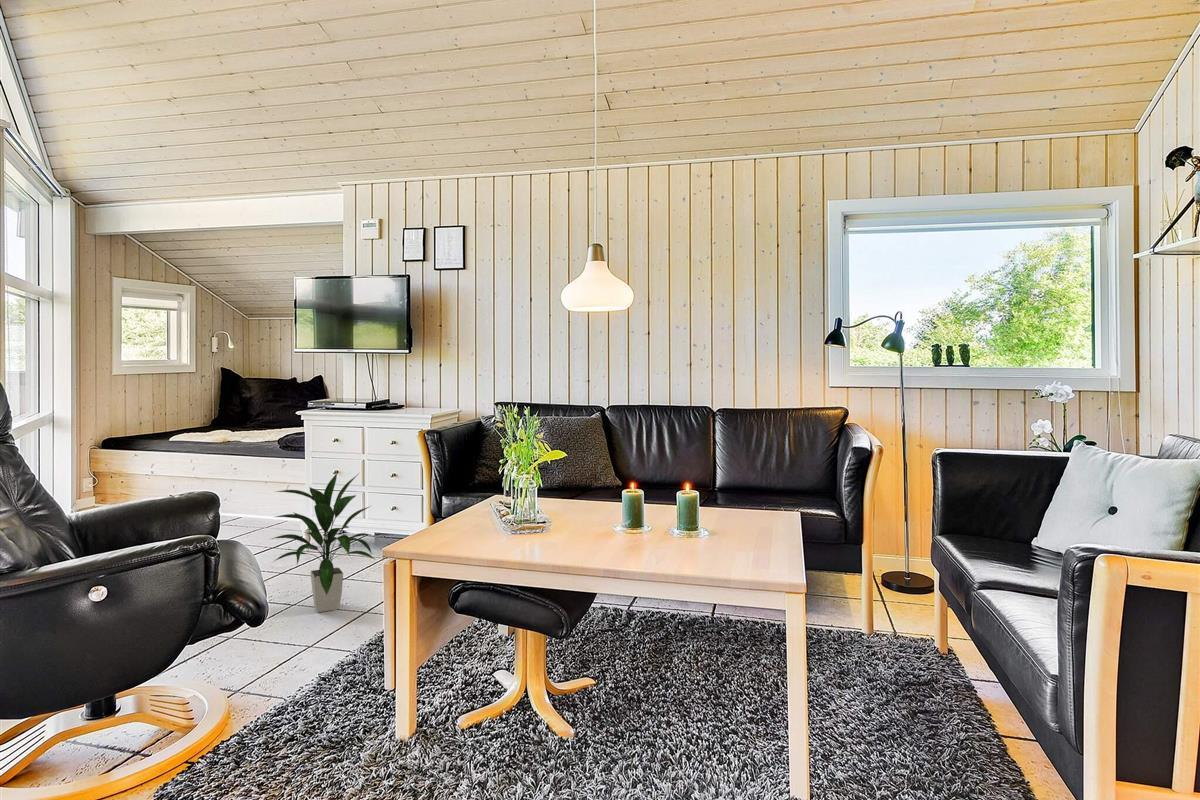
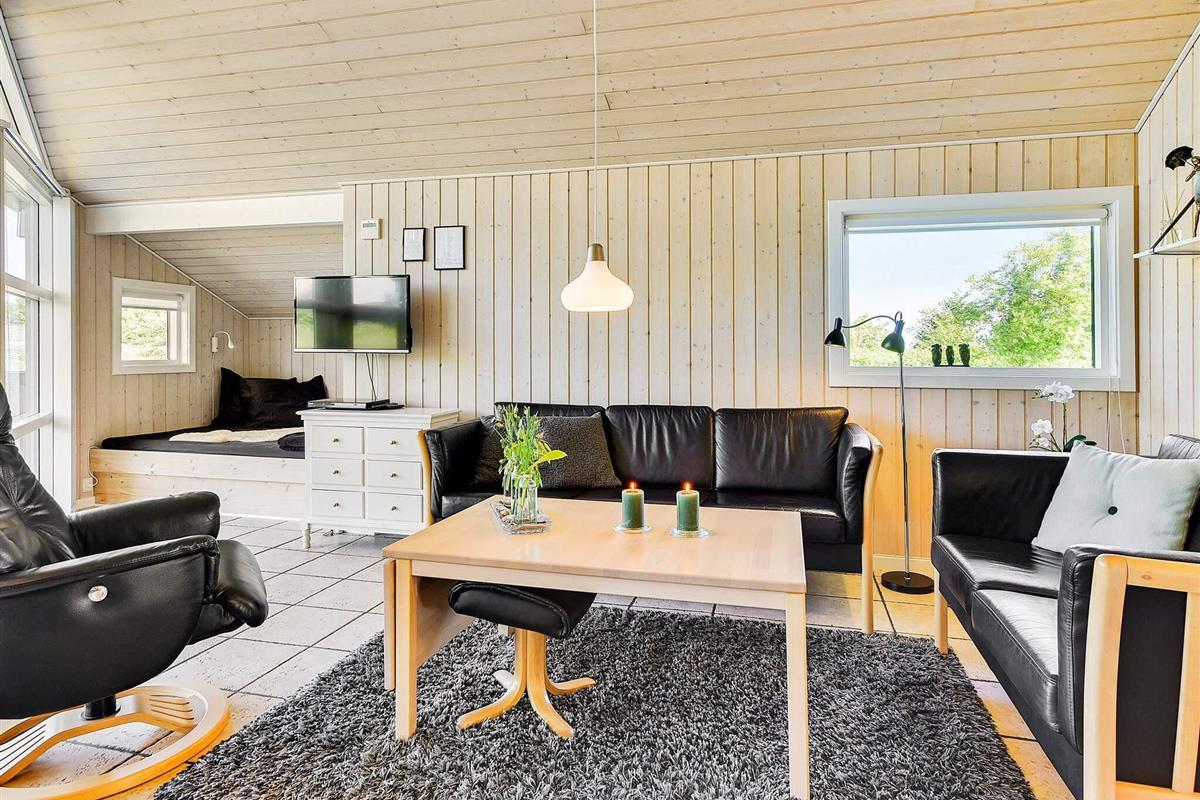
- indoor plant [266,472,376,613]
